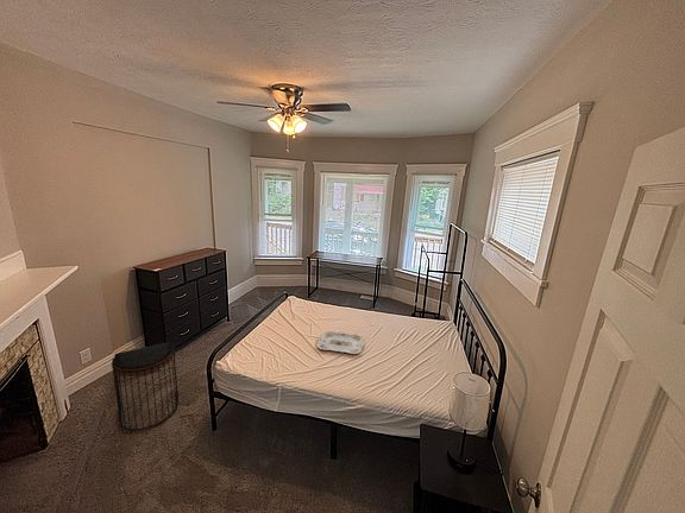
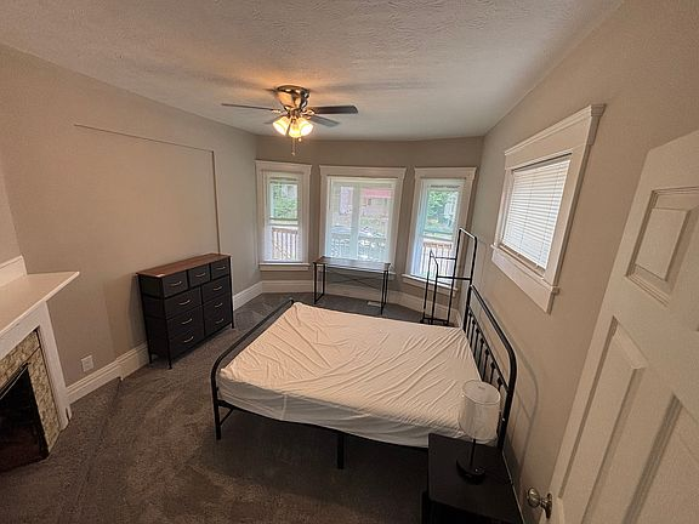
- serving tray [316,330,365,355]
- stool [111,341,180,432]
